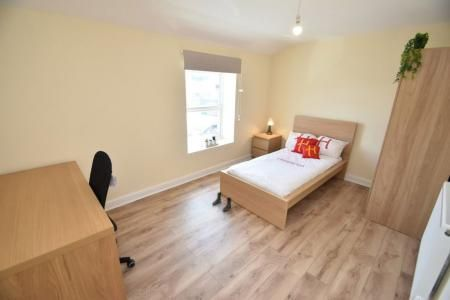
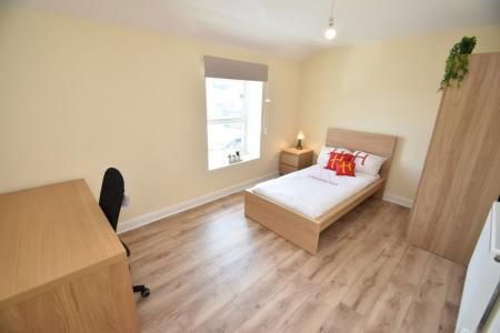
- boots [211,191,233,212]
